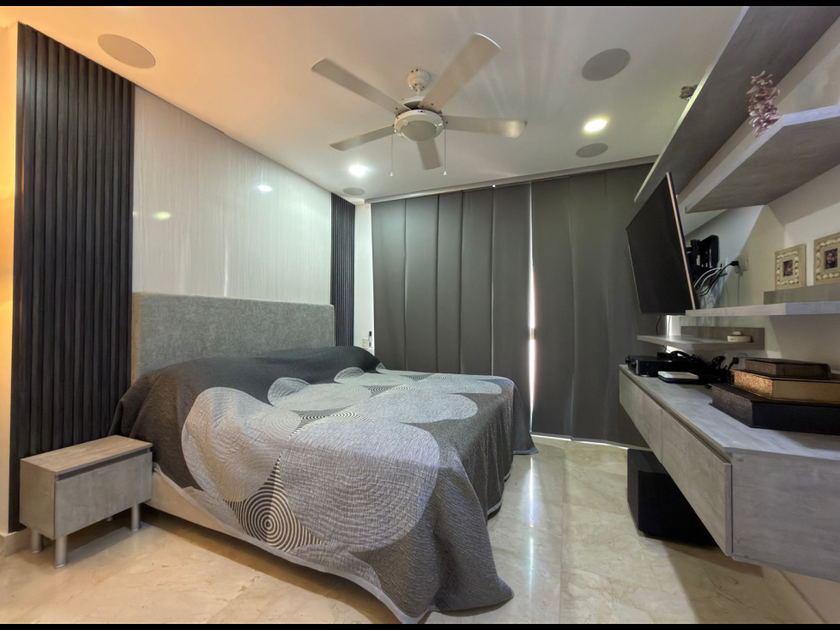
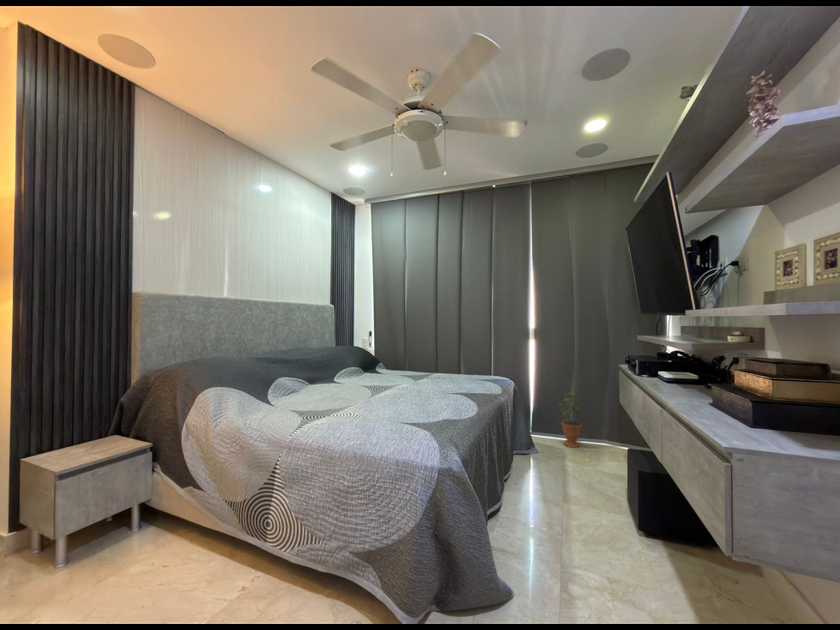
+ potted plant [556,388,583,449]
